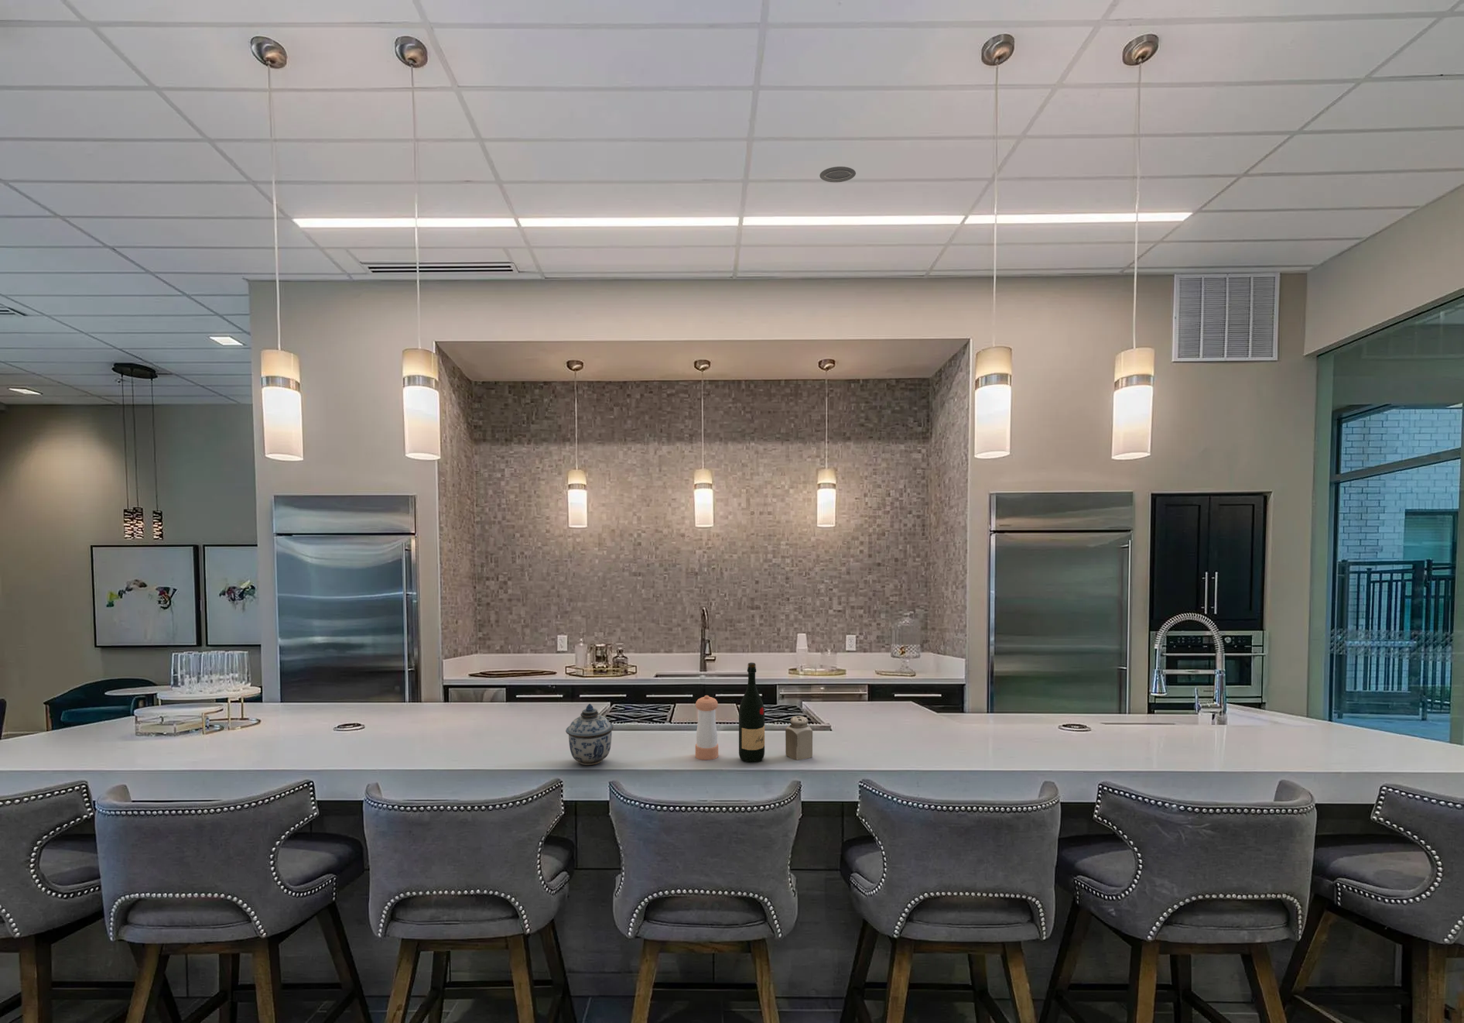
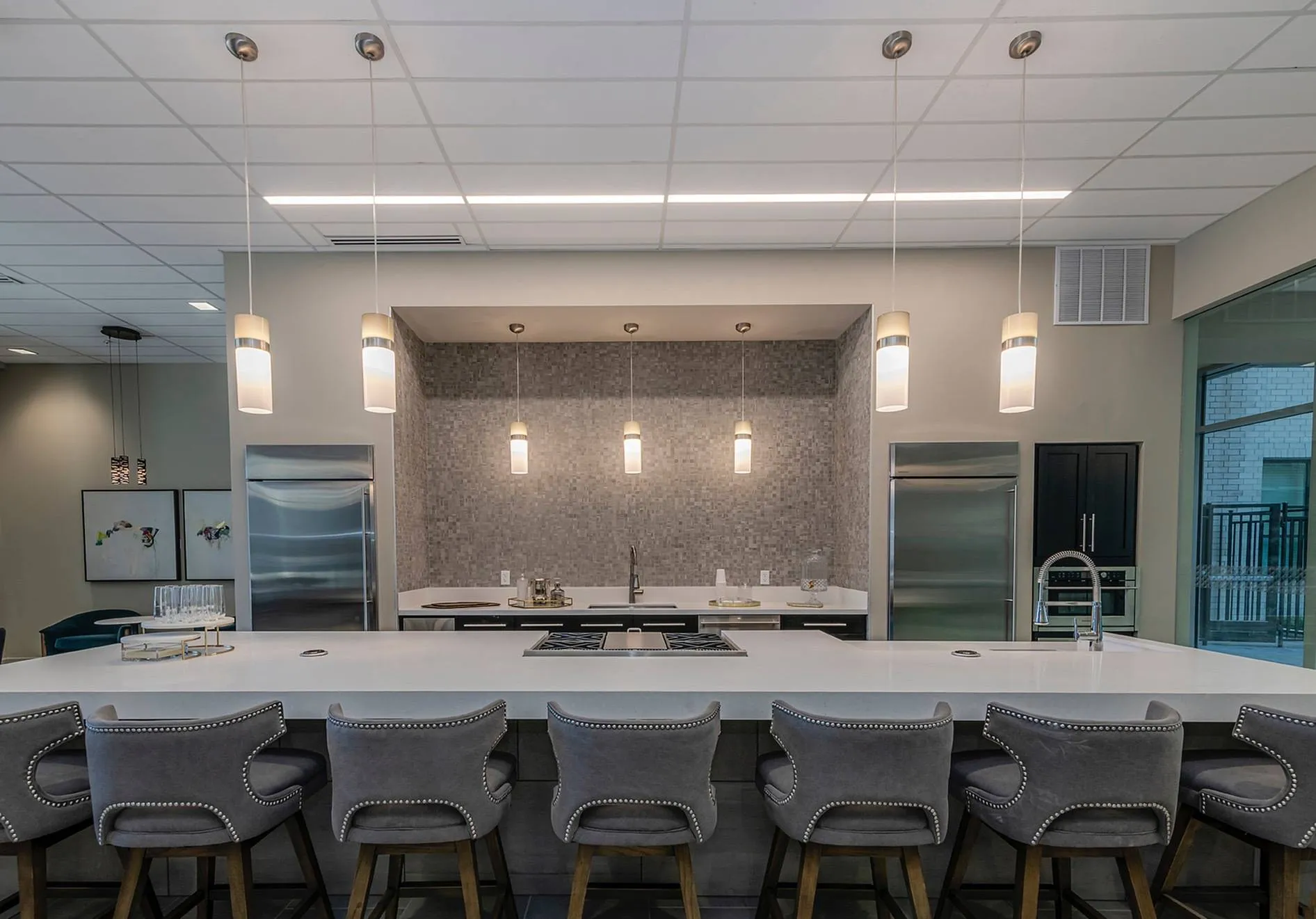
- pepper shaker [695,695,719,760]
- recessed light [819,166,857,183]
- lidded jar [565,704,614,766]
- salt shaker [784,716,813,761]
- wine bottle [739,662,765,764]
